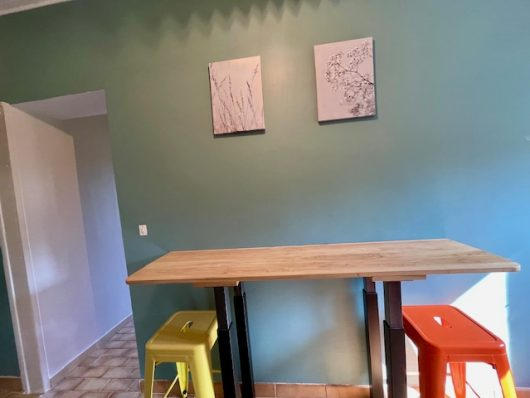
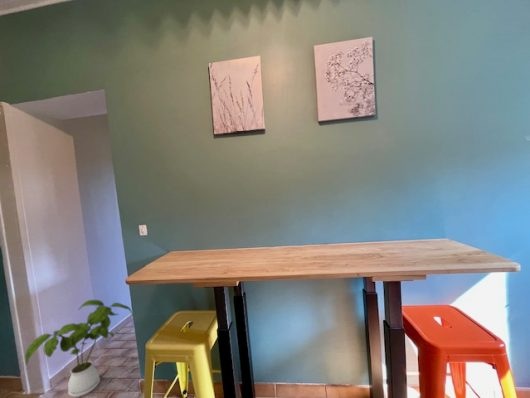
+ house plant [24,299,134,398]
